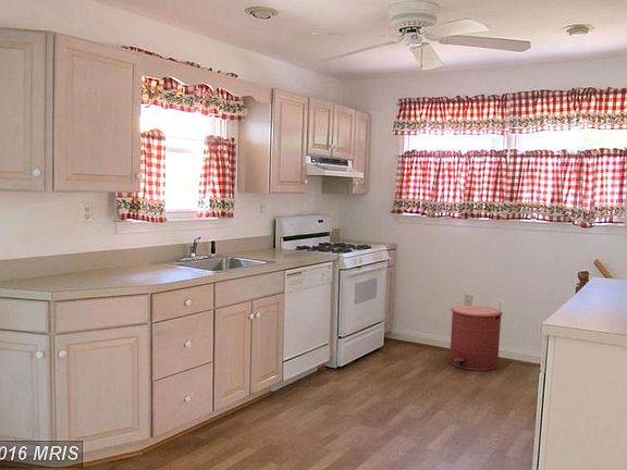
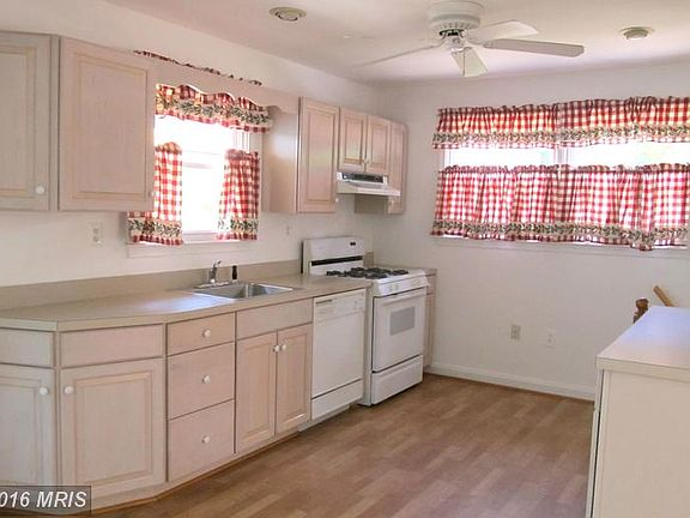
- trash can [448,305,503,371]
